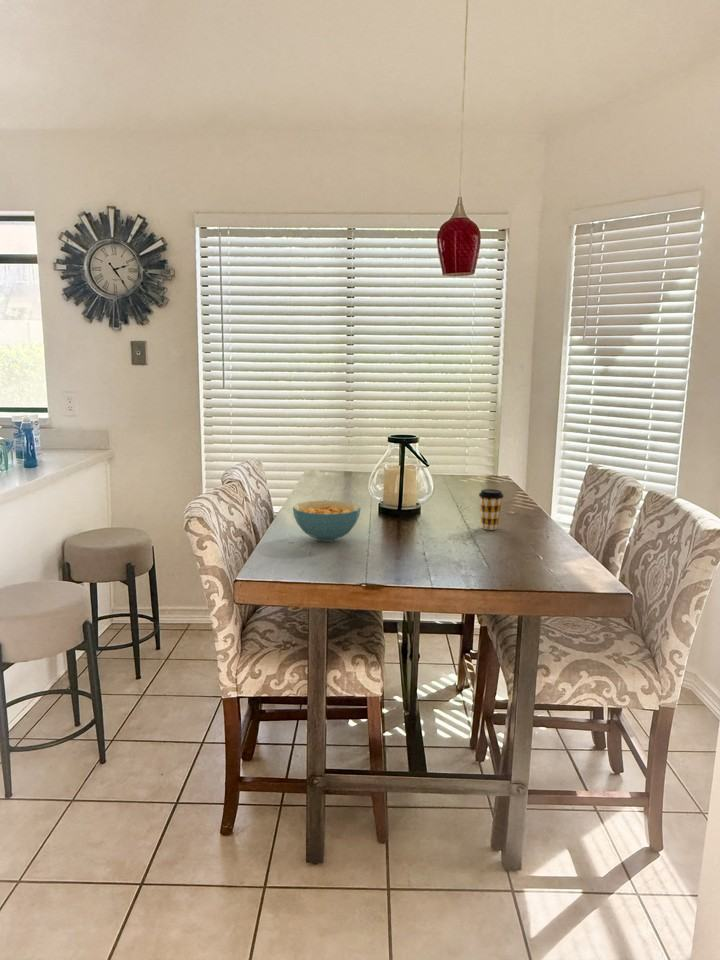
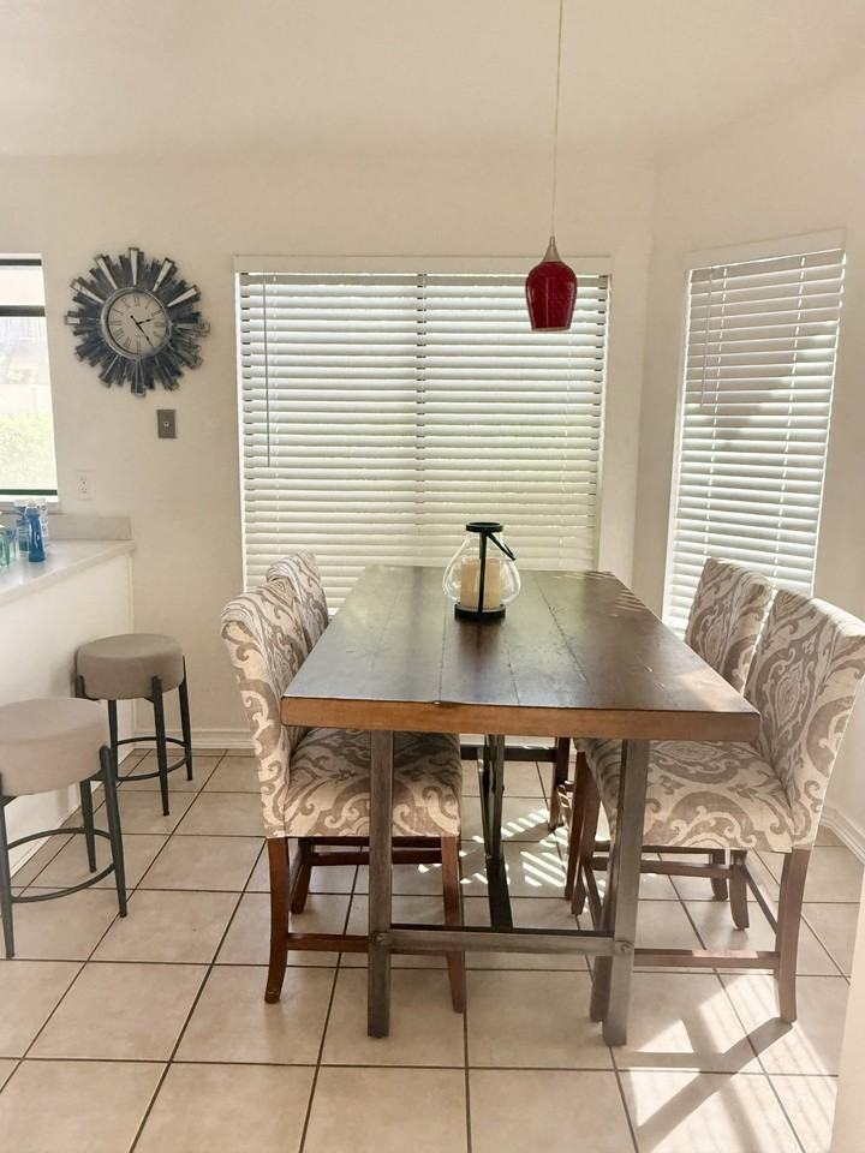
- coffee cup [478,488,505,531]
- cereal bowl [292,499,362,543]
